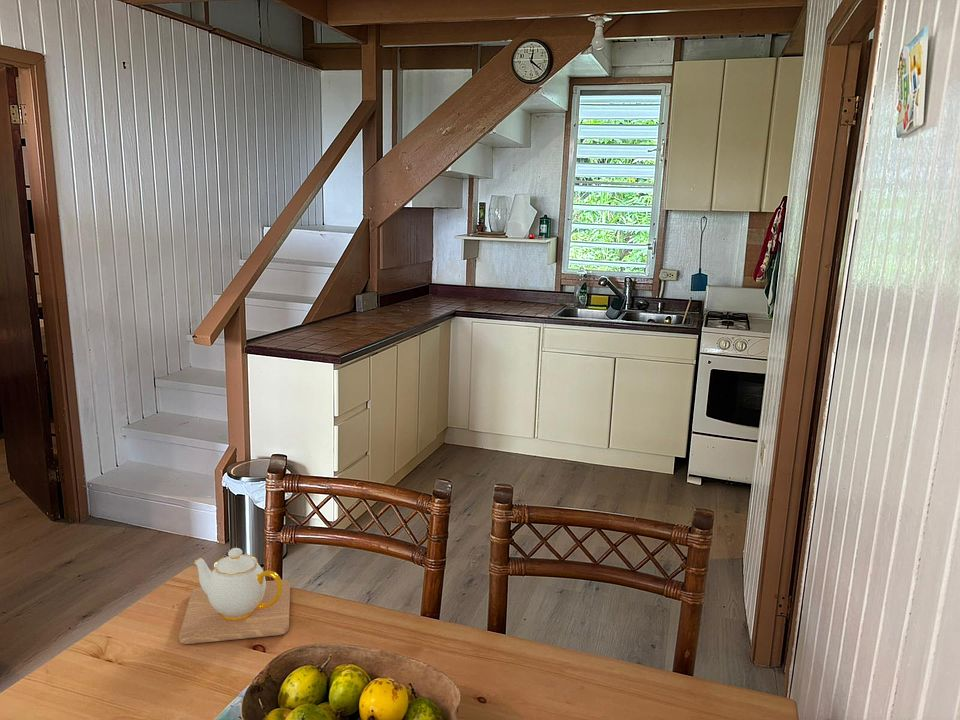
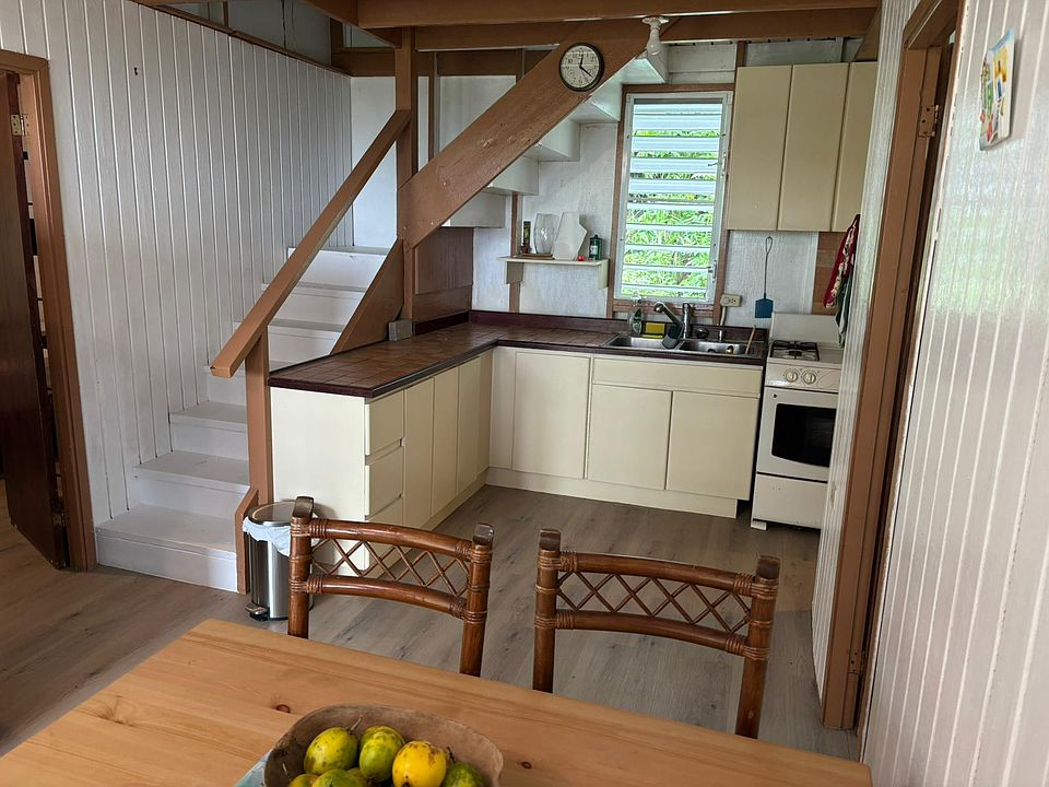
- teapot [178,547,291,645]
